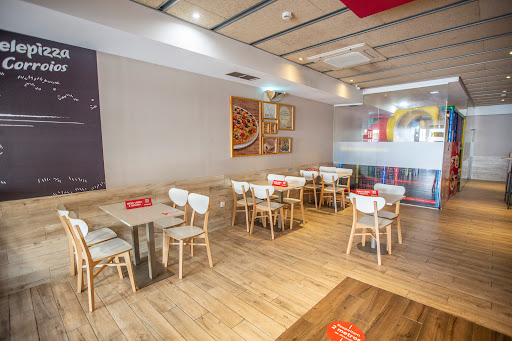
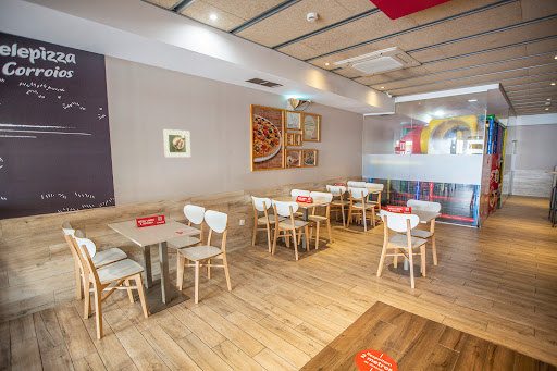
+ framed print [162,128,191,159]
